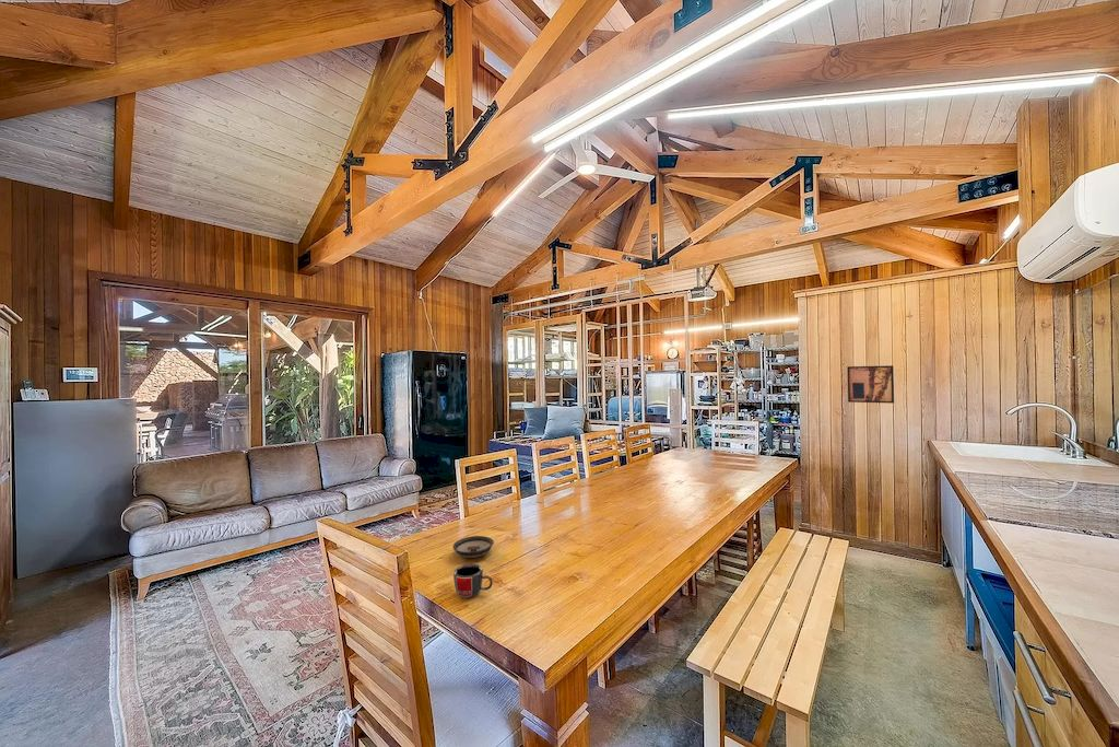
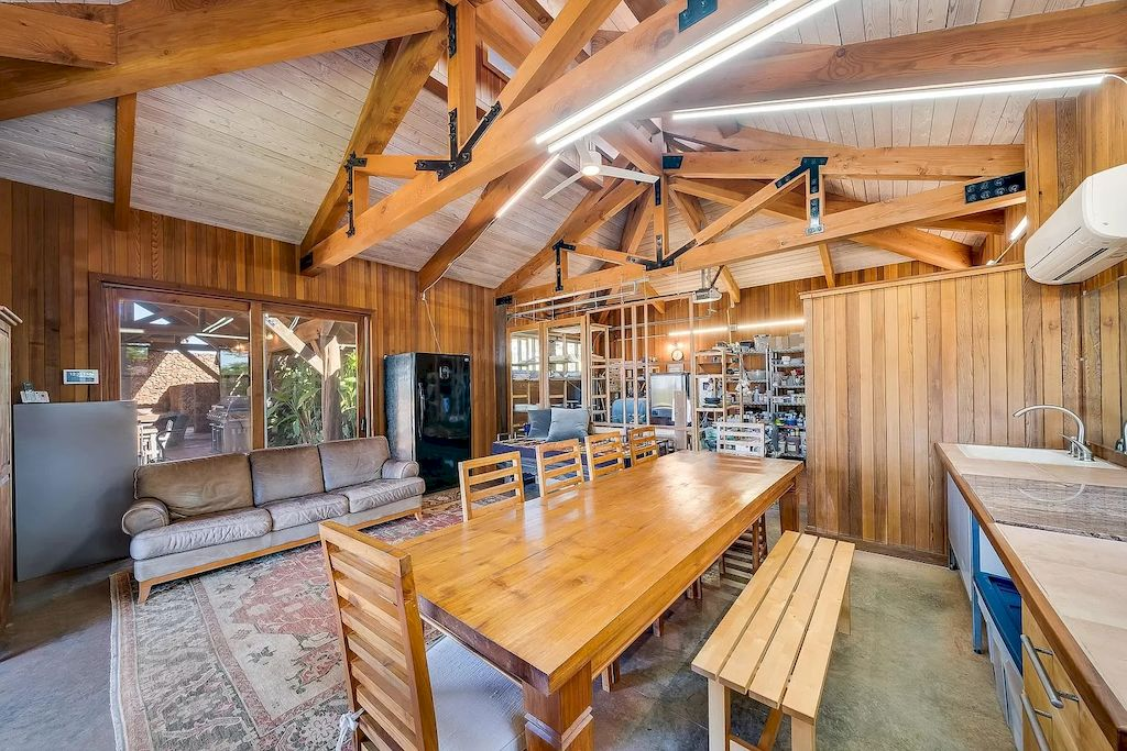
- wall art [846,364,895,405]
- saucer [452,535,495,559]
- mug [452,563,494,599]
